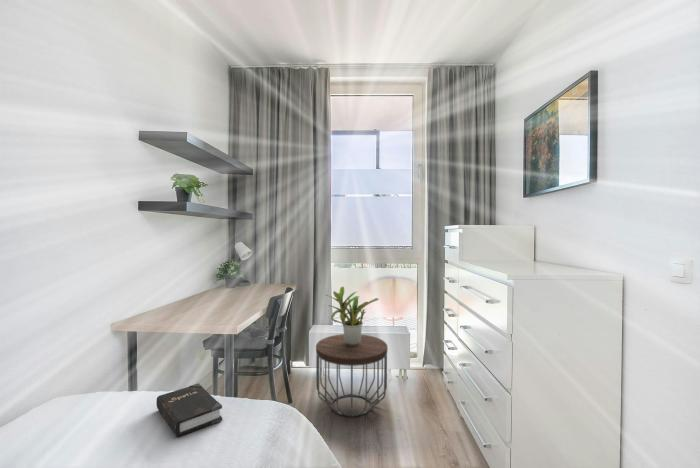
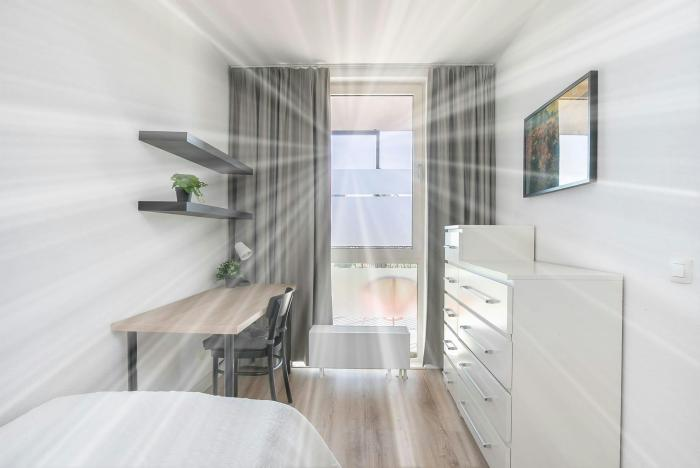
- side table [315,333,389,418]
- hardback book [155,382,223,438]
- potted plant [325,285,380,345]
